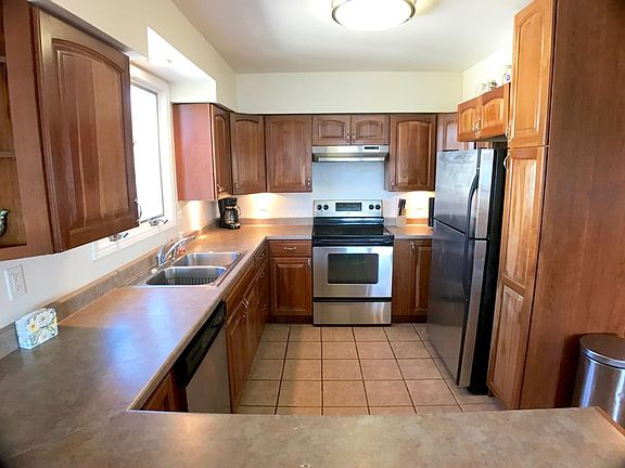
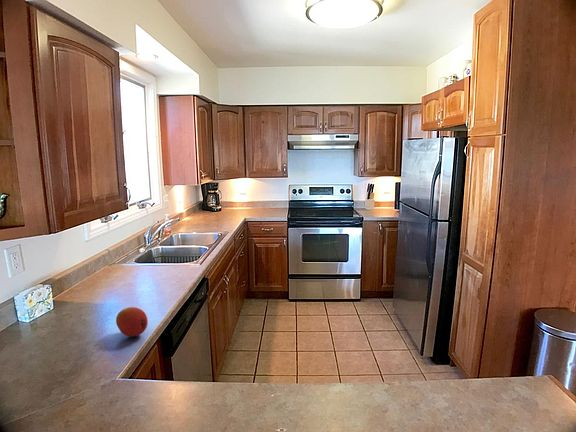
+ fruit [115,306,149,337]
